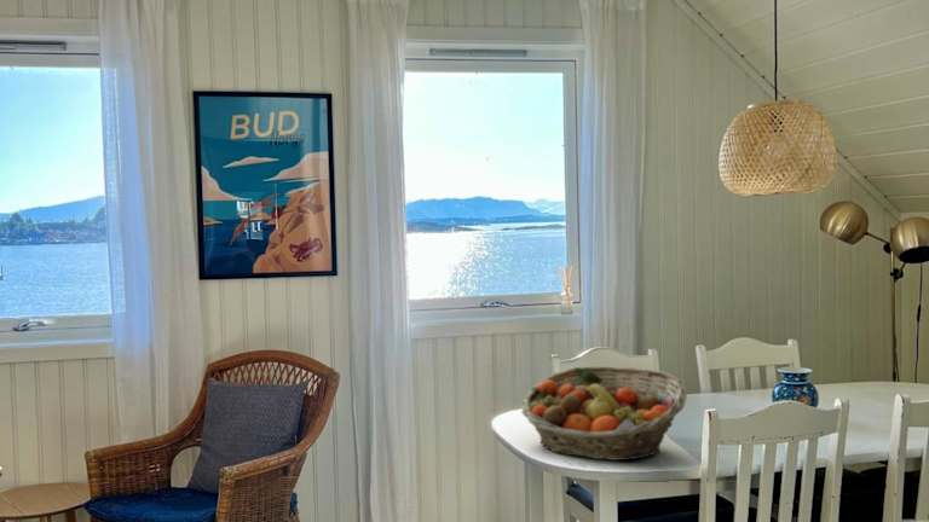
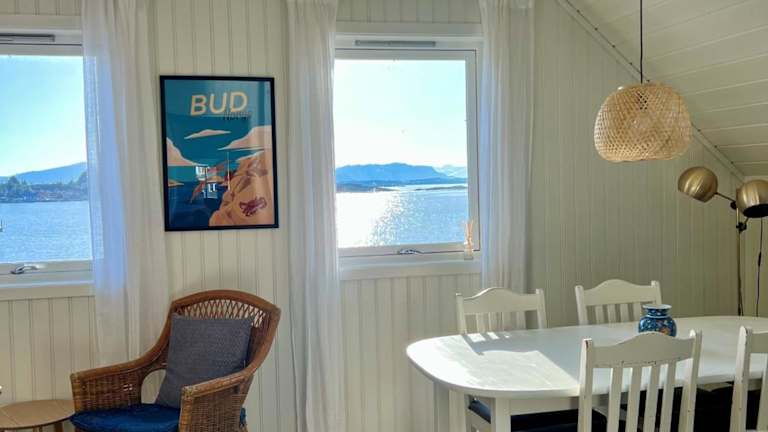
- fruit basket [520,365,688,462]
